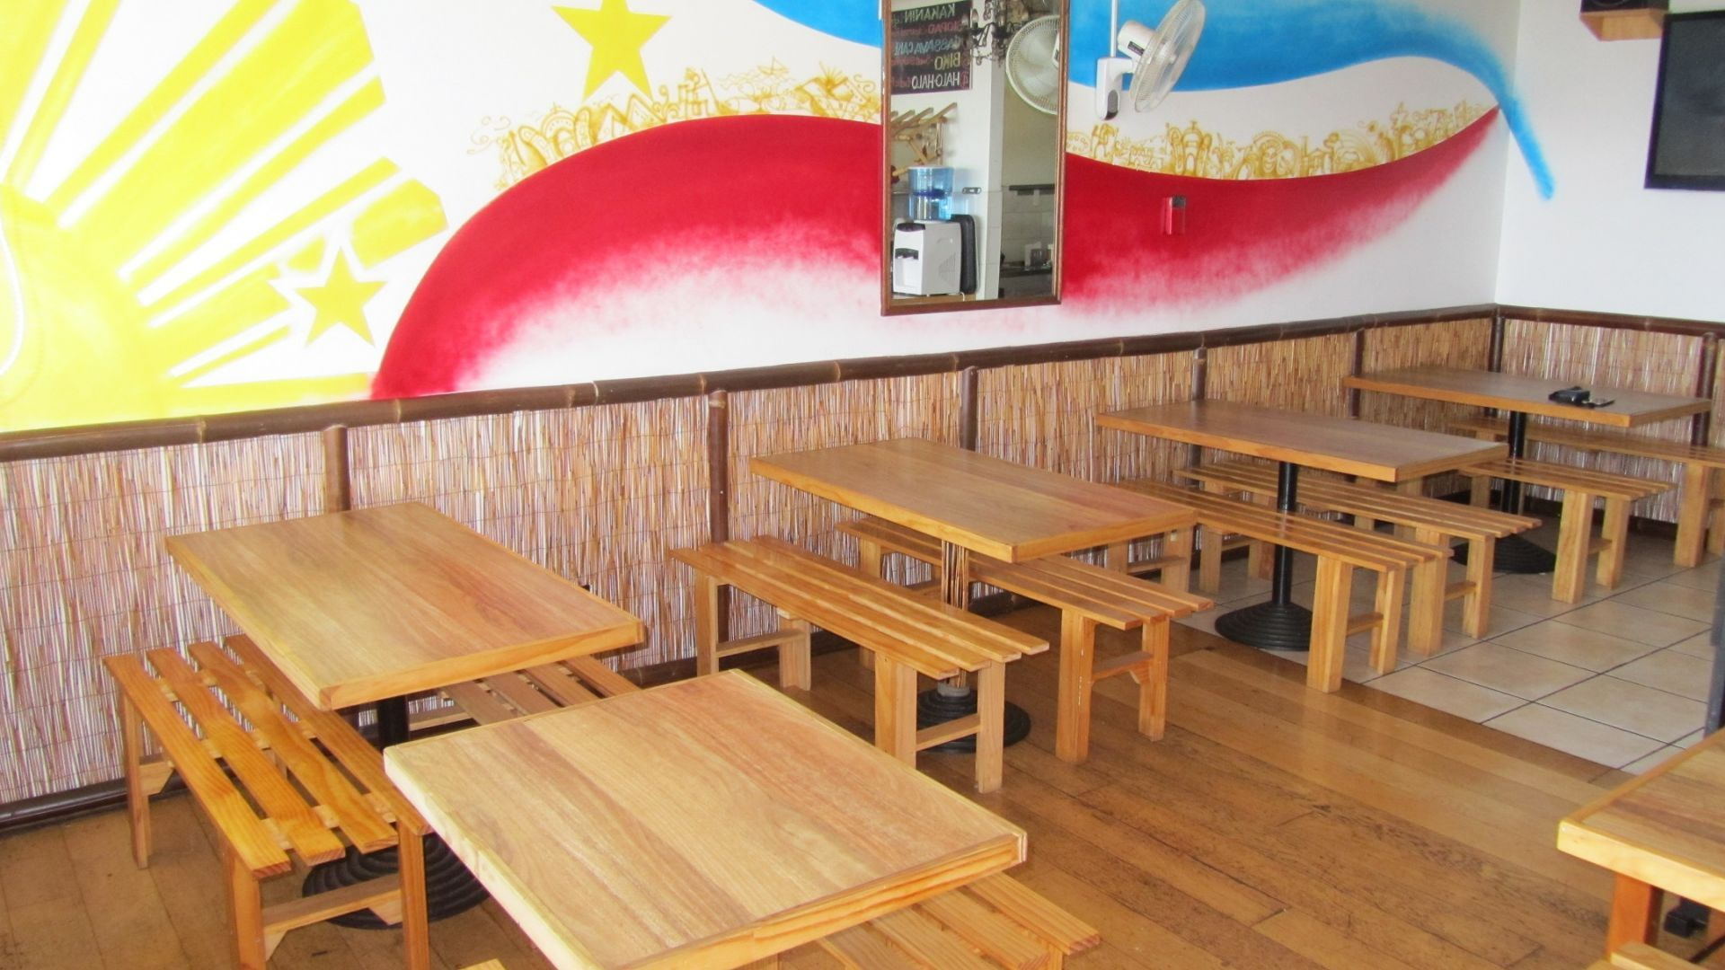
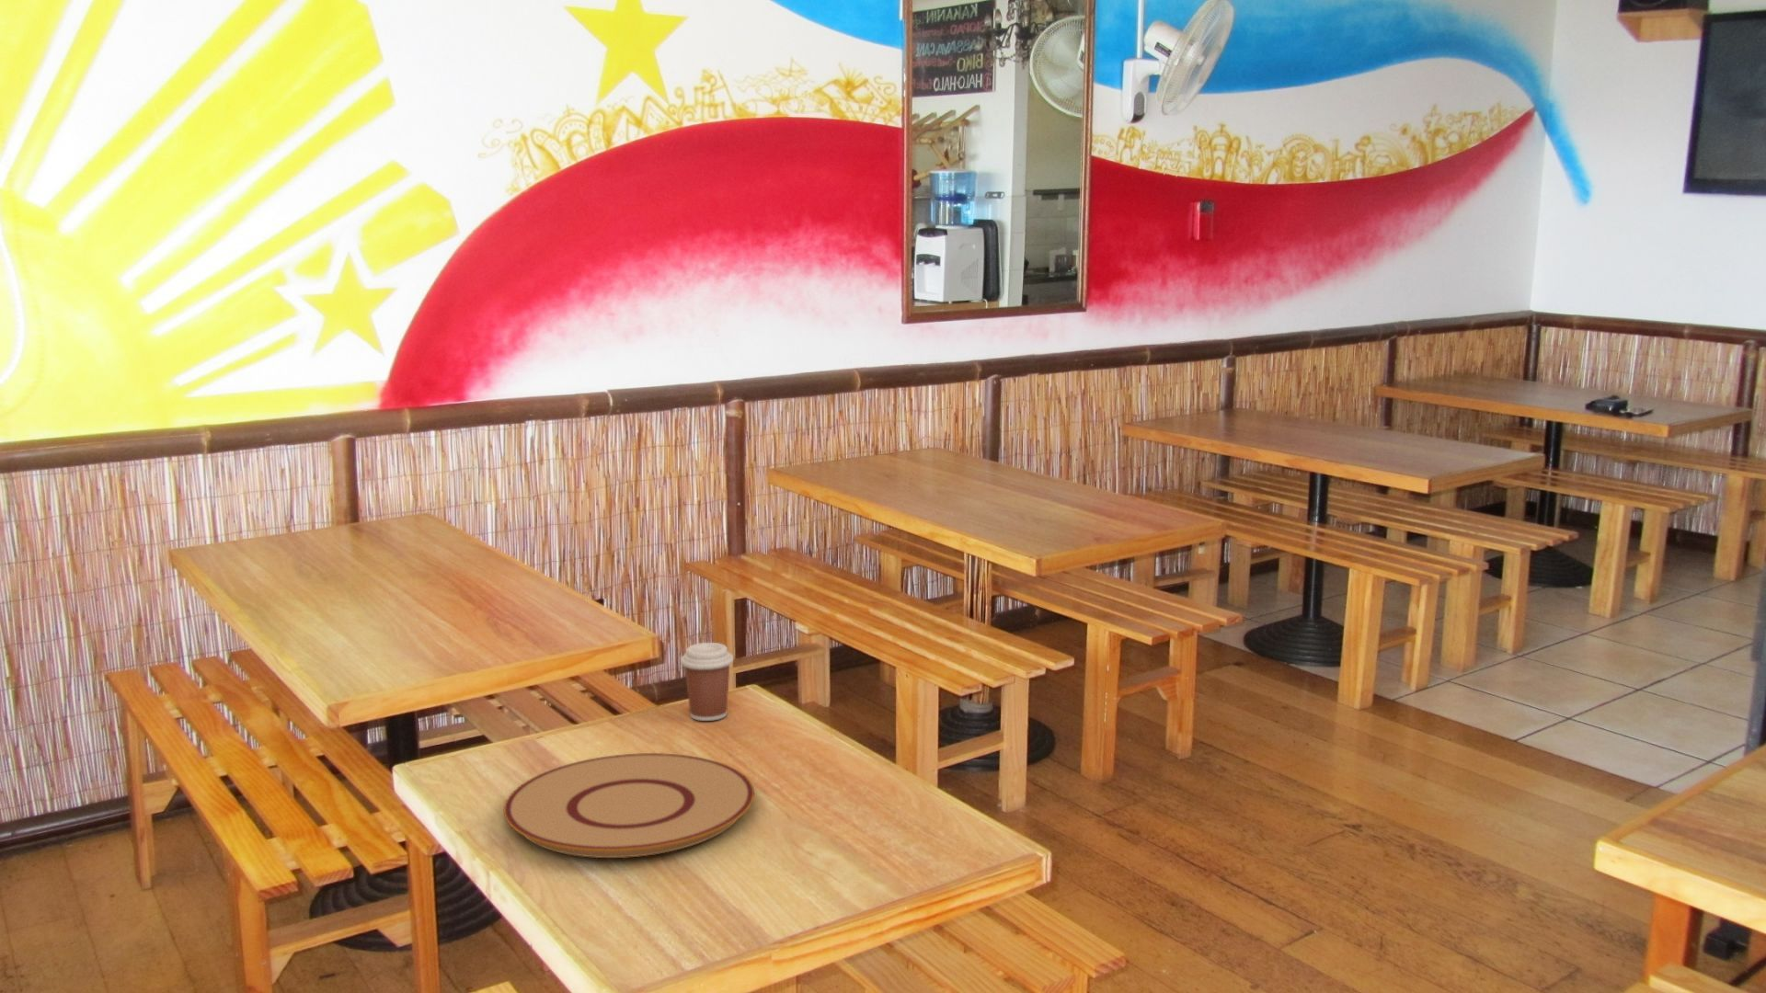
+ coffee cup [679,641,734,721]
+ plate [503,752,756,858]
